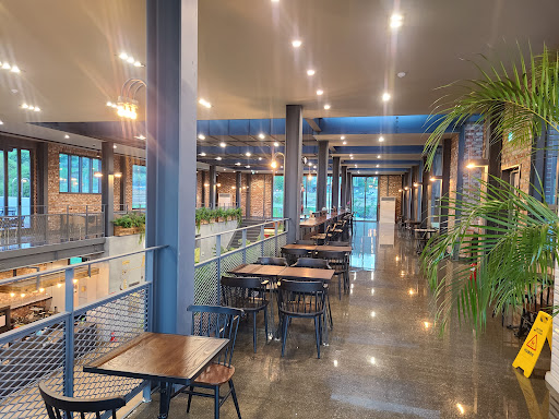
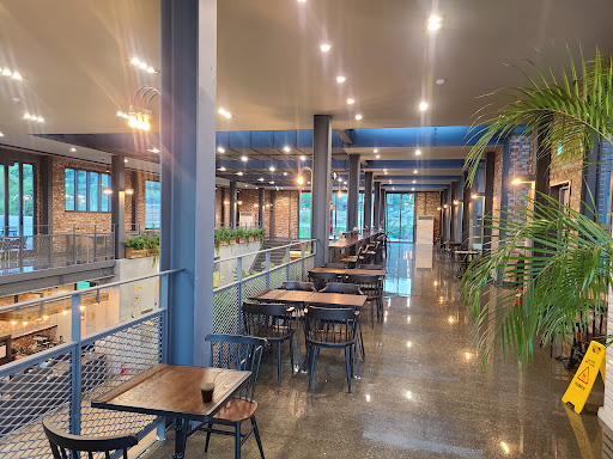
+ cup [199,369,225,403]
